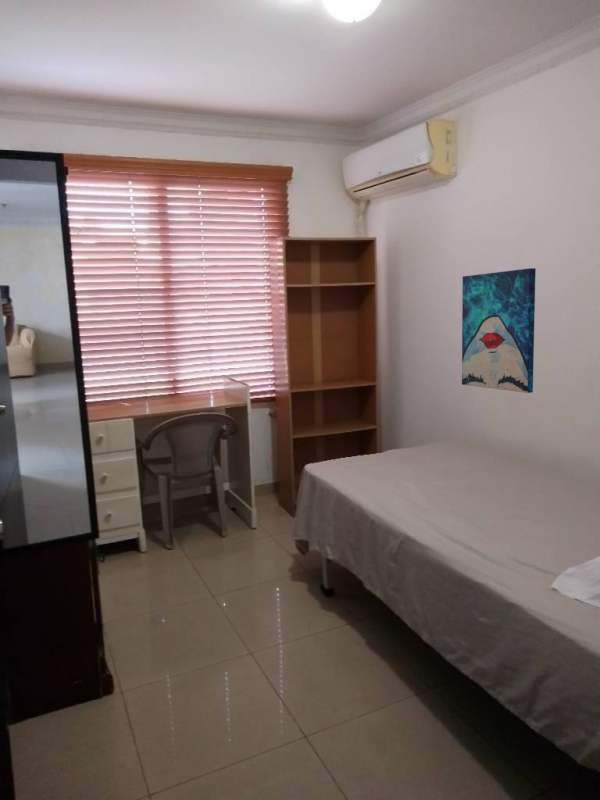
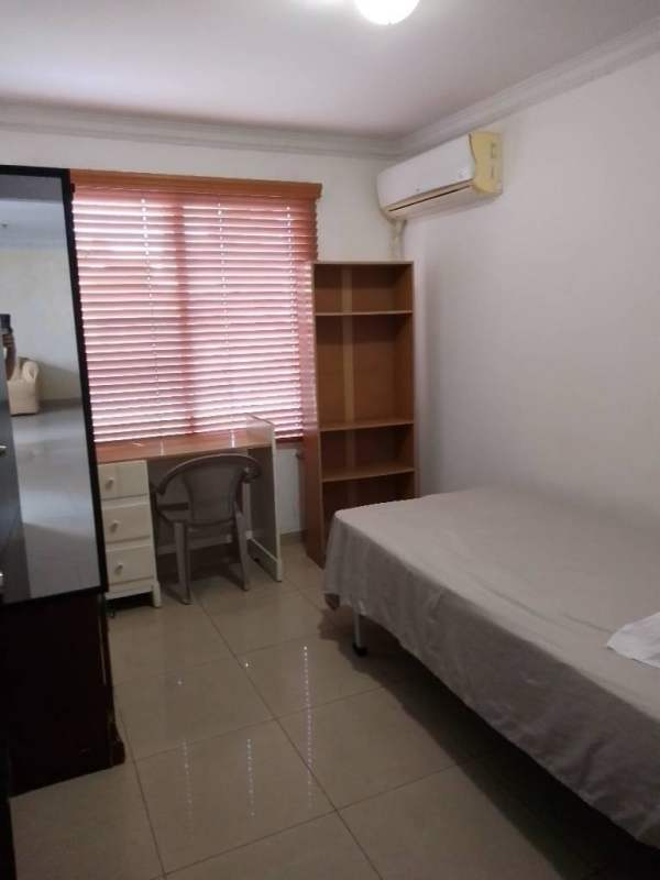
- wall art [461,267,537,394]
